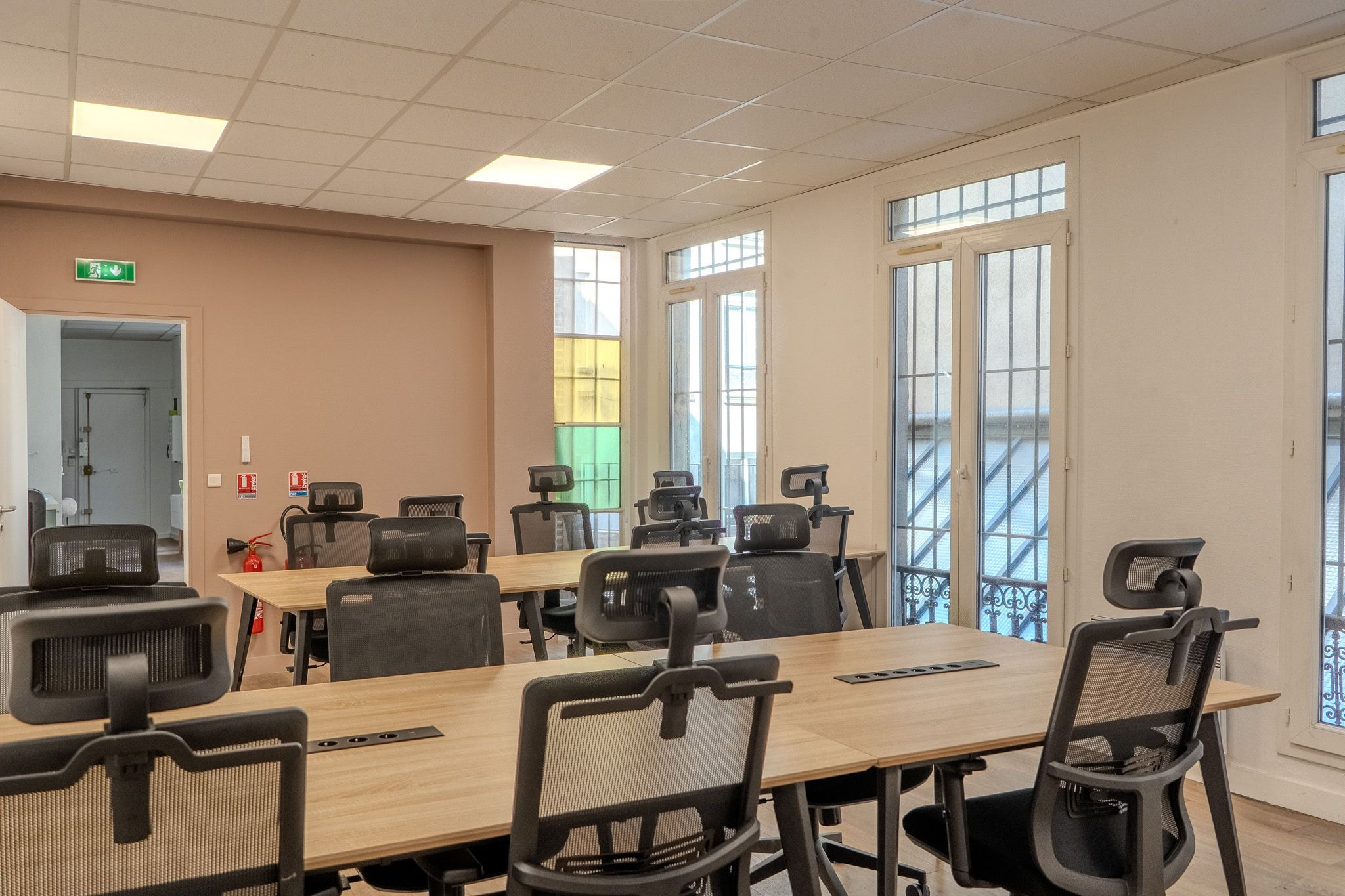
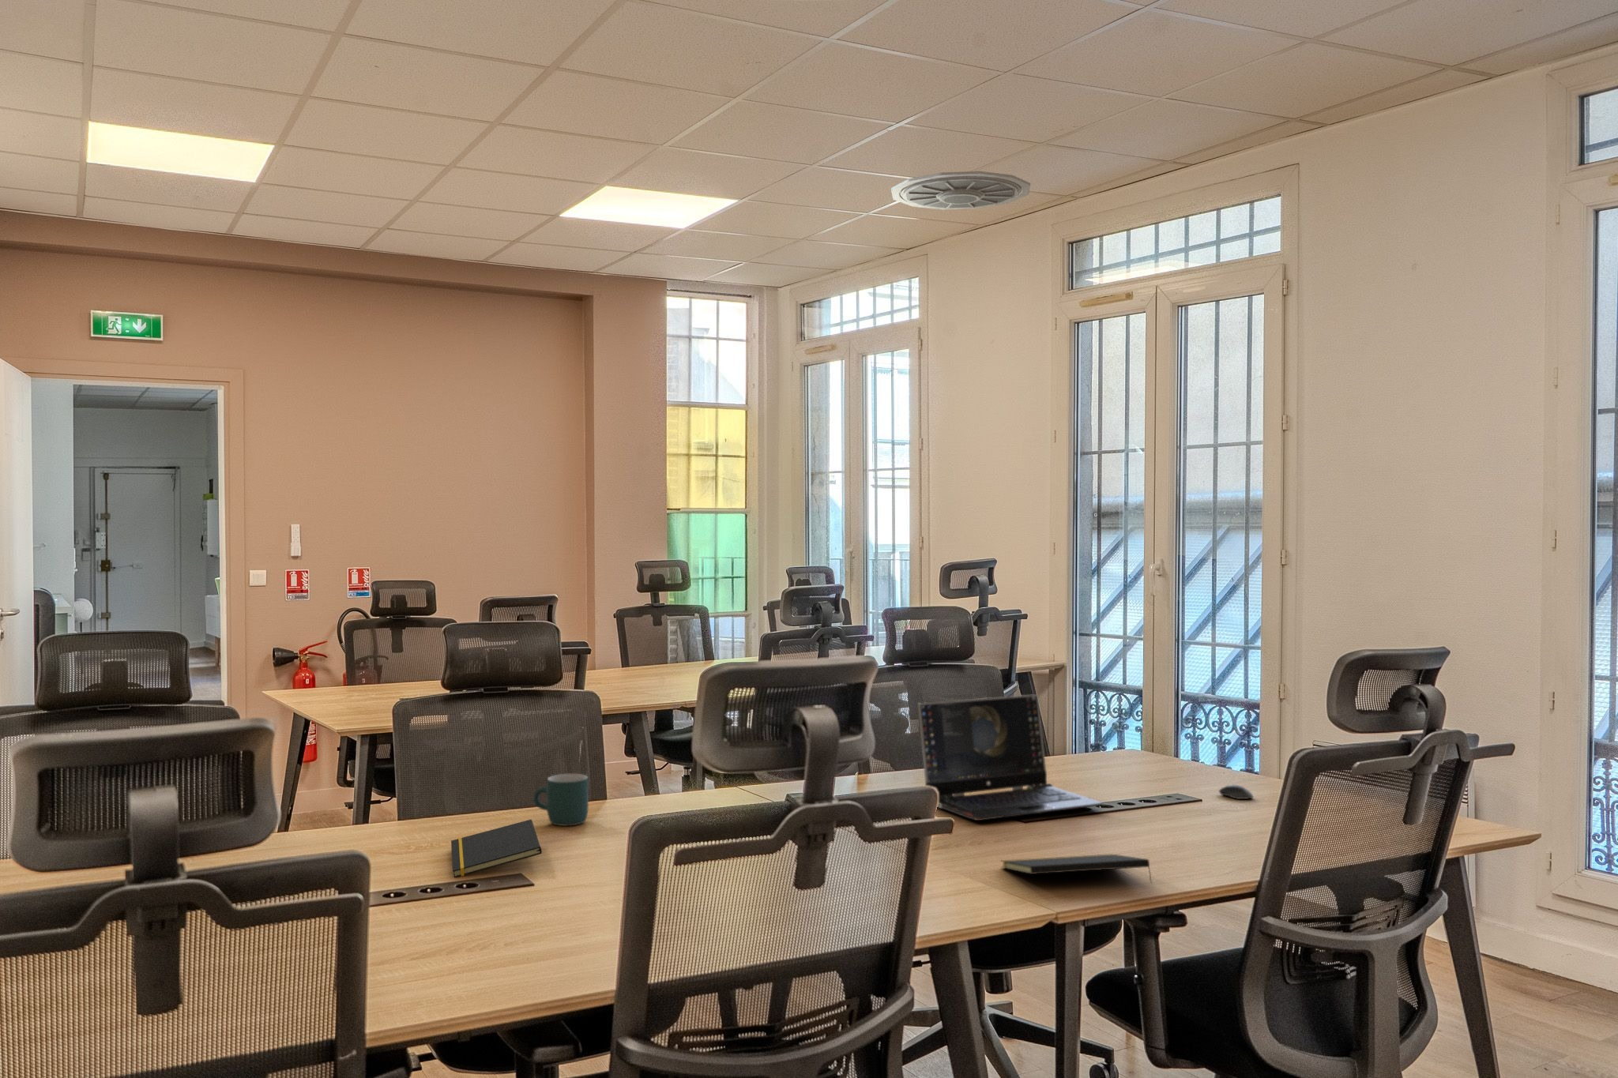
+ laptop computer [917,693,1103,822]
+ notepad [450,819,543,878]
+ computer mouse [1219,783,1255,800]
+ ceiling vent [890,171,1031,211]
+ notepad [1000,853,1154,884]
+ mug [533,774,589,827]
